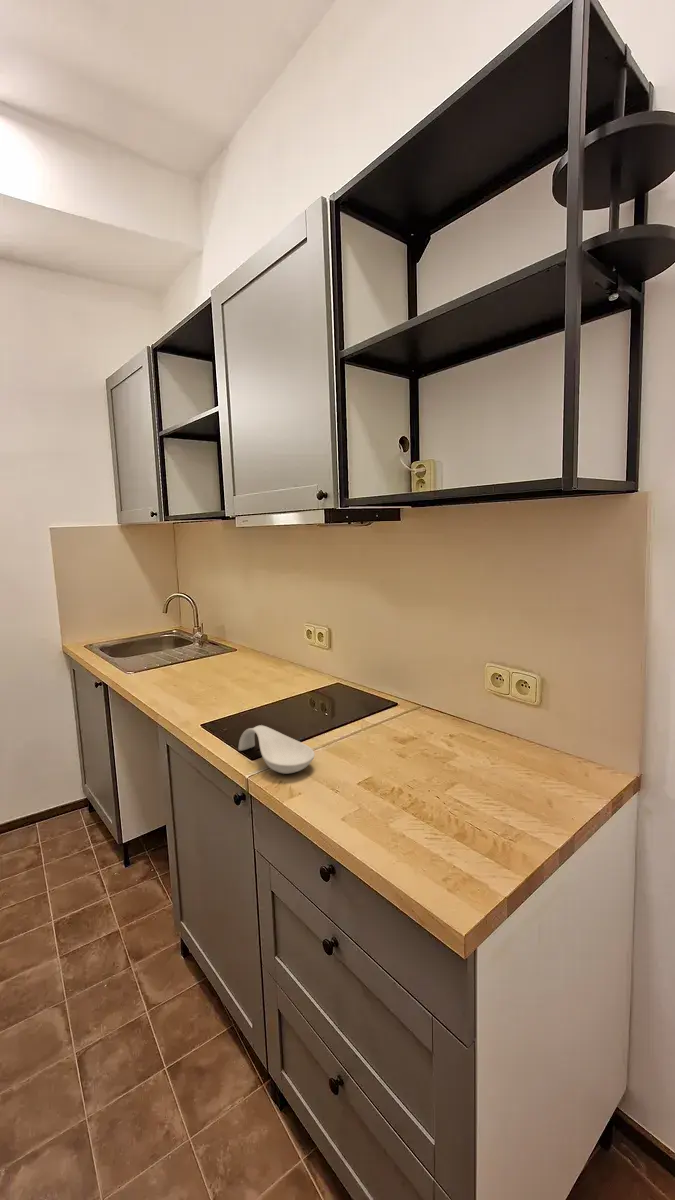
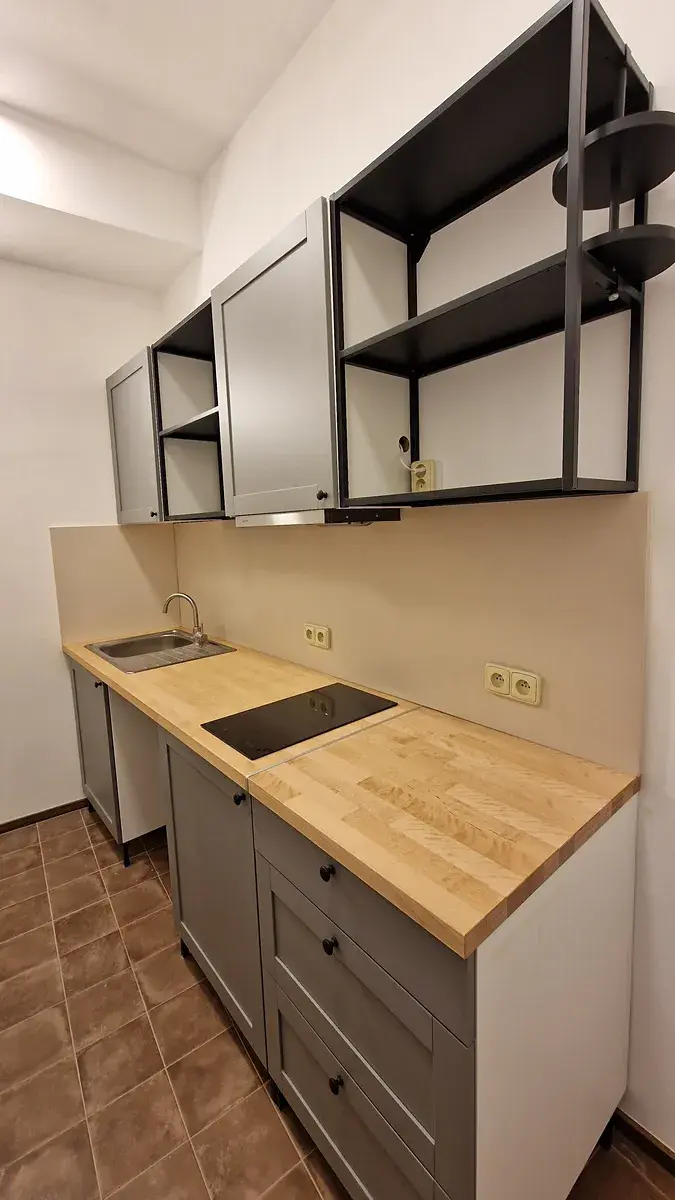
- spoon rest [237,724,316,775]
